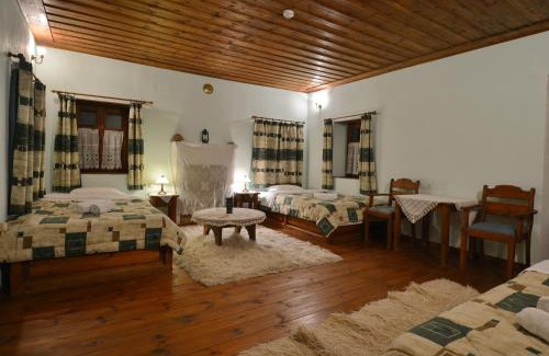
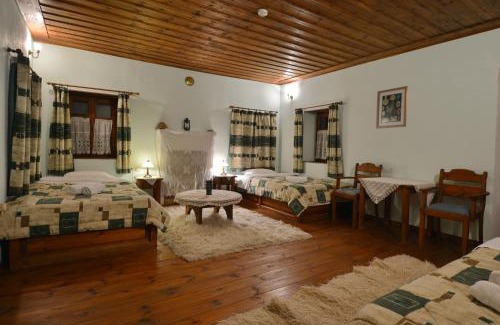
+ wall art [375,85,409,130]
